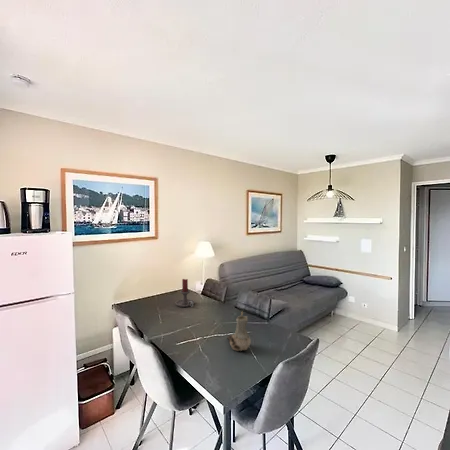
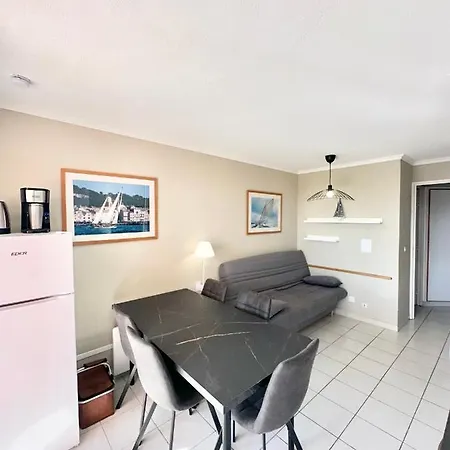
- candle holder [226,311,252,352]
- candle holder [175,278,195,308]
